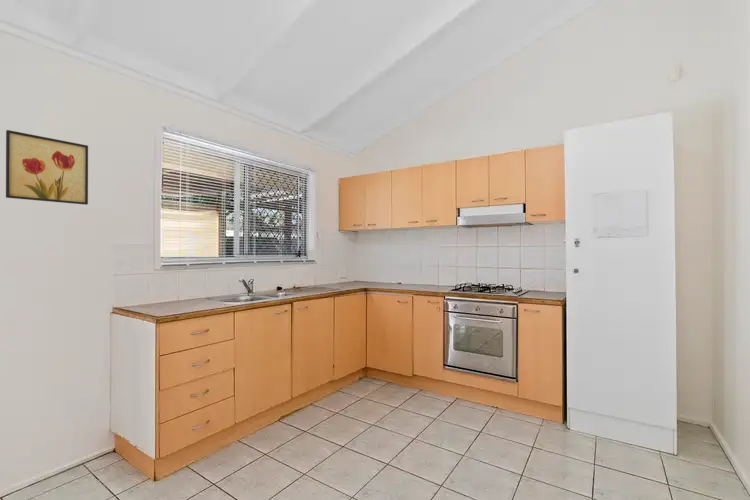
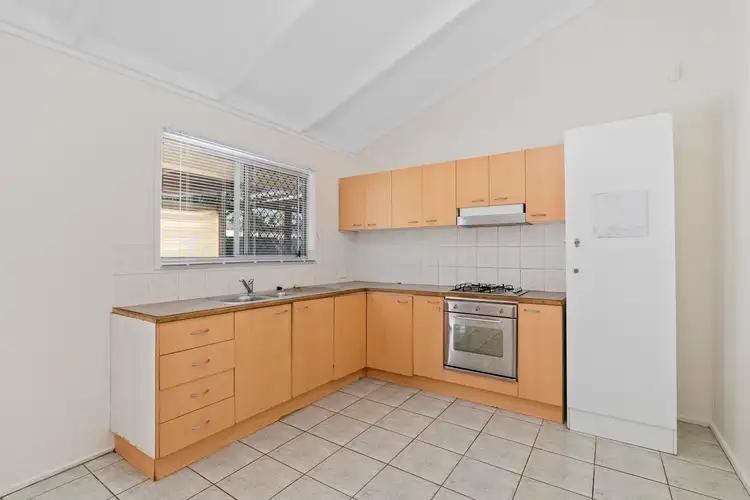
- wall art [5,129,89,206]
